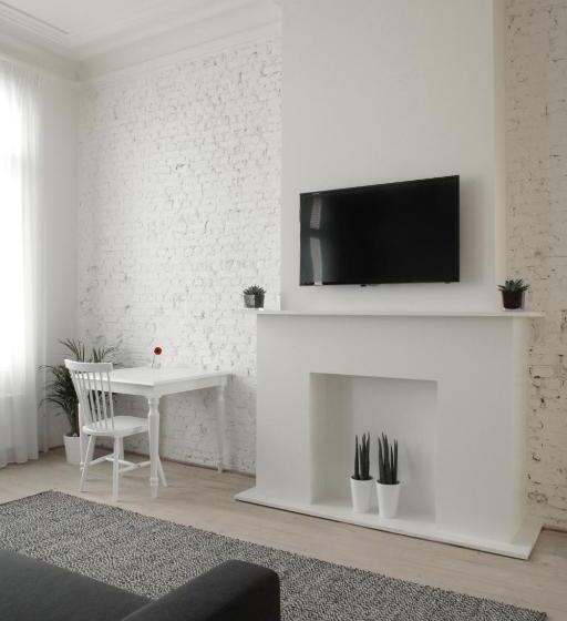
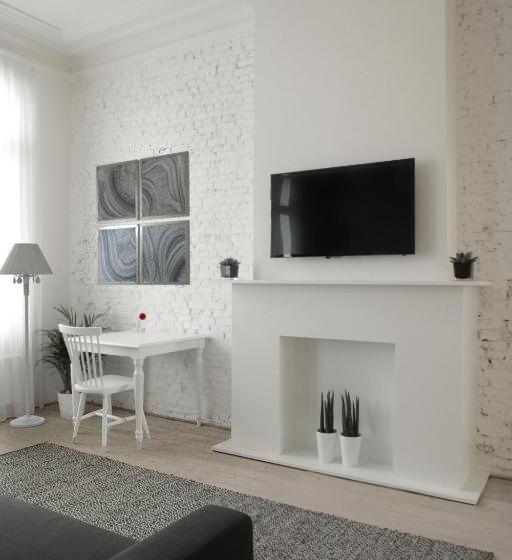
+ wall art [95,150,191,286]
+ floor lamp [0,242,54,428]
